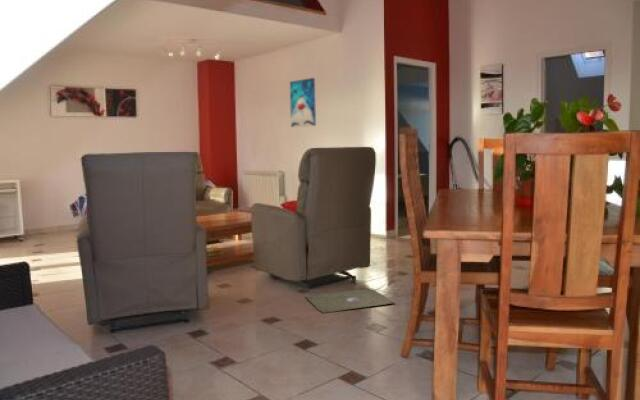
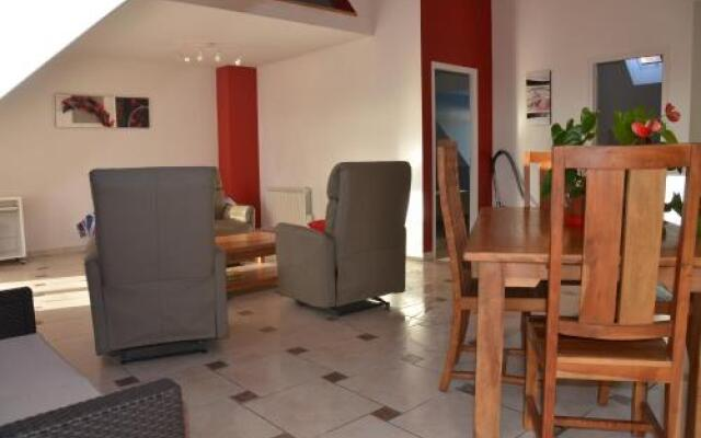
- wall art [289,77,317,128]
- rug [304,288,396,314]
